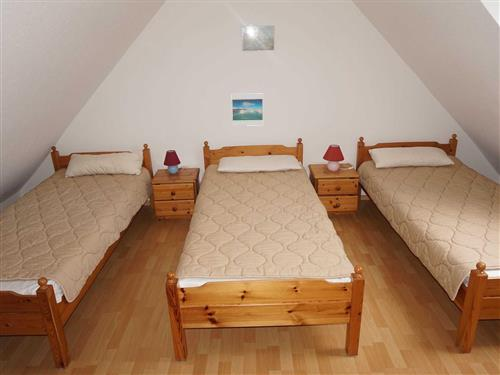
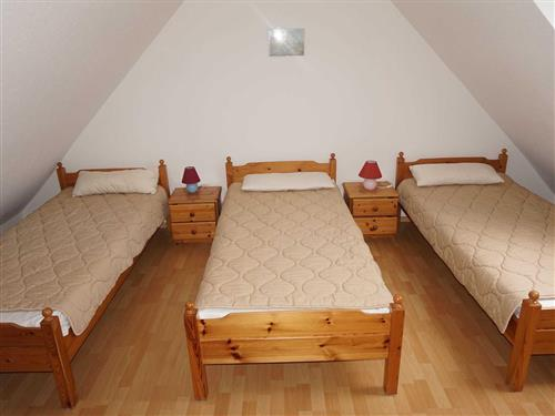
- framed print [231,93,264,127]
